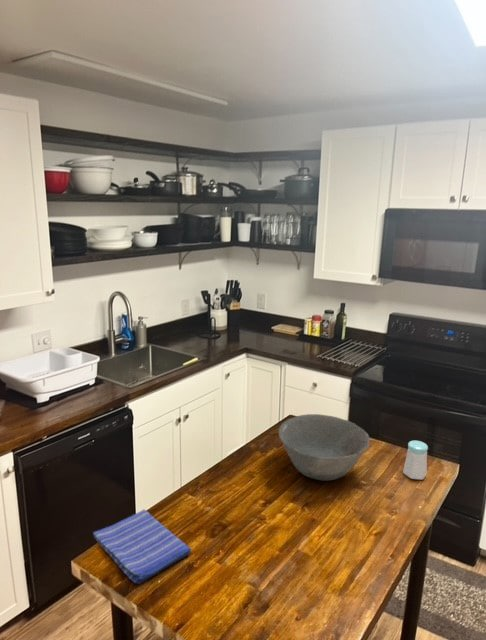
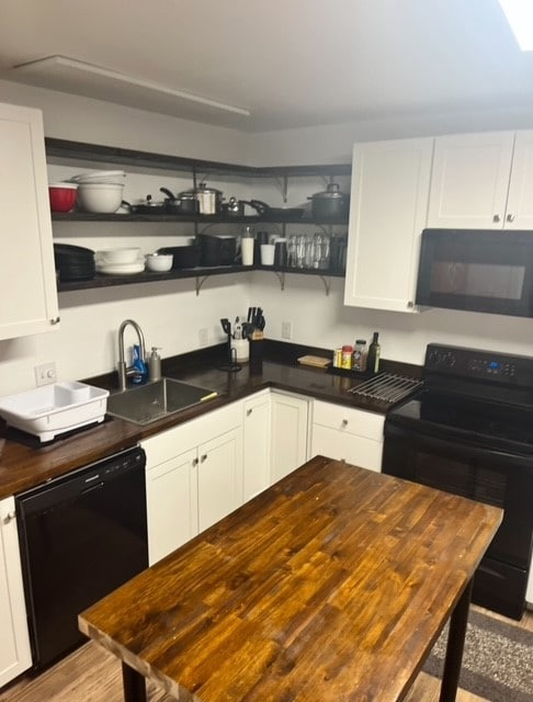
- dish towel [92,508,192,585]
- salt shaker [402,440,429,480]
- bowl [278,413,371,482]
